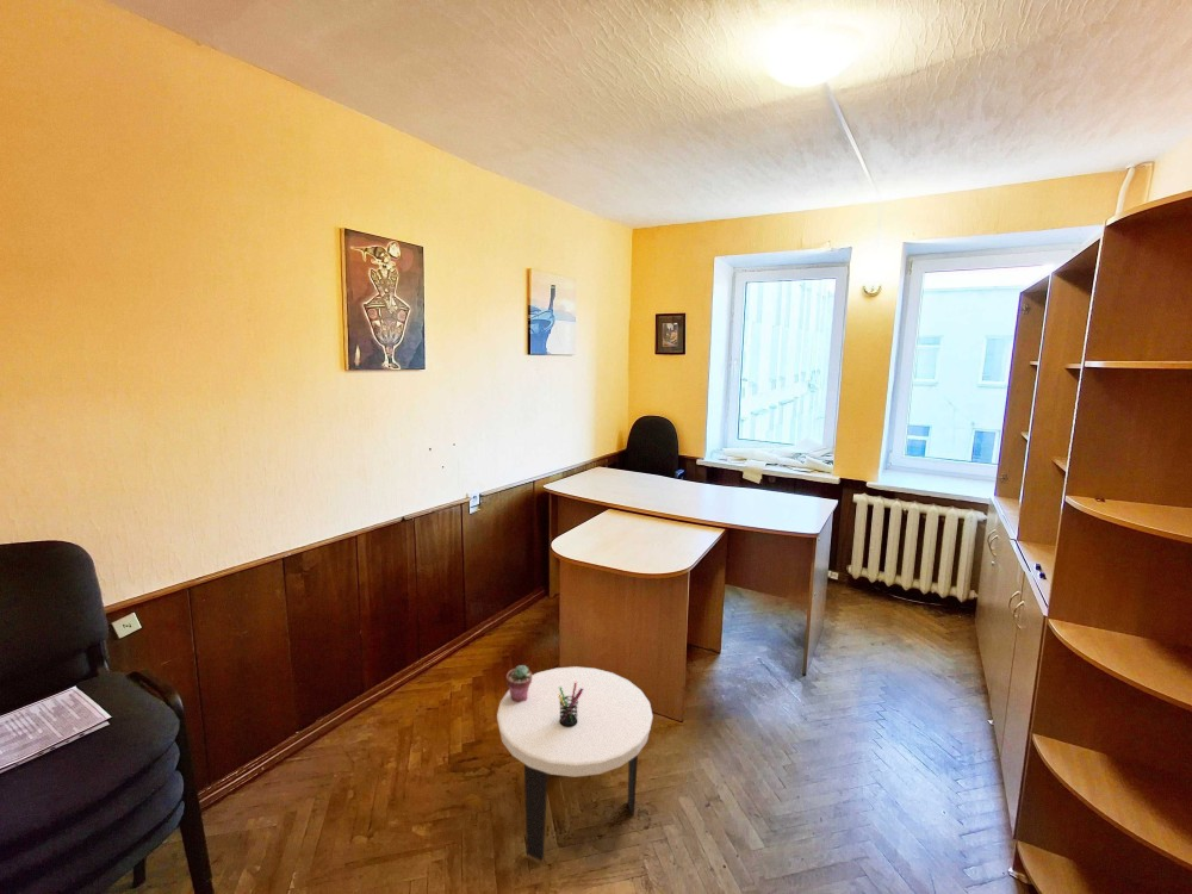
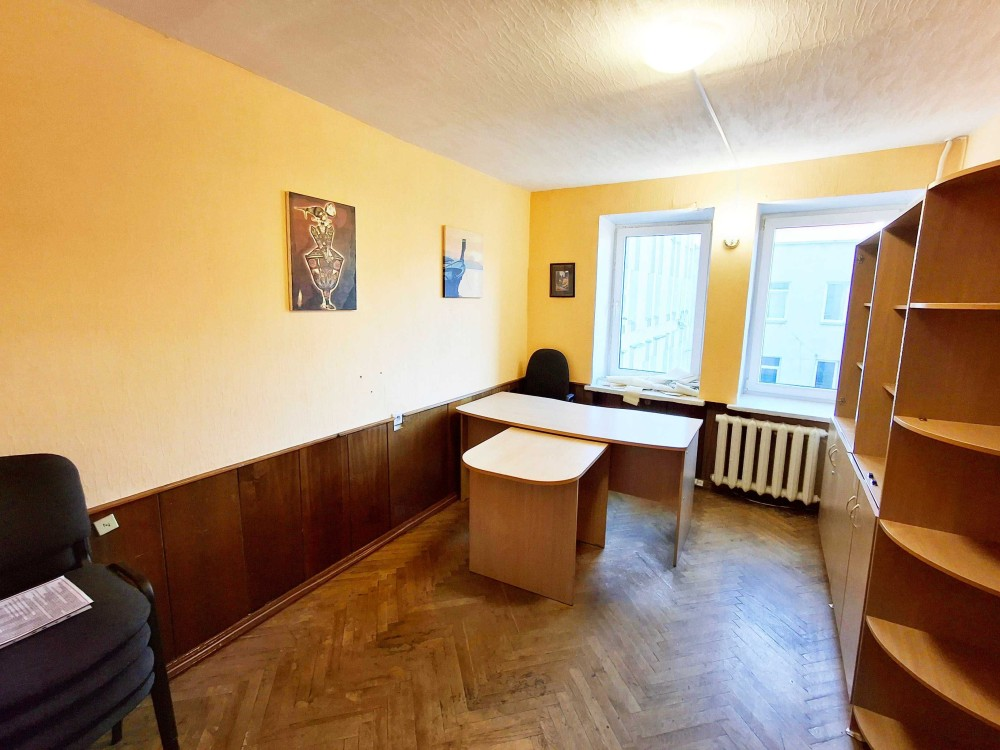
- pen holder [558,682,583,727]
- potted succulent [505,664,533,702]
- side table [496,665,654,862]
